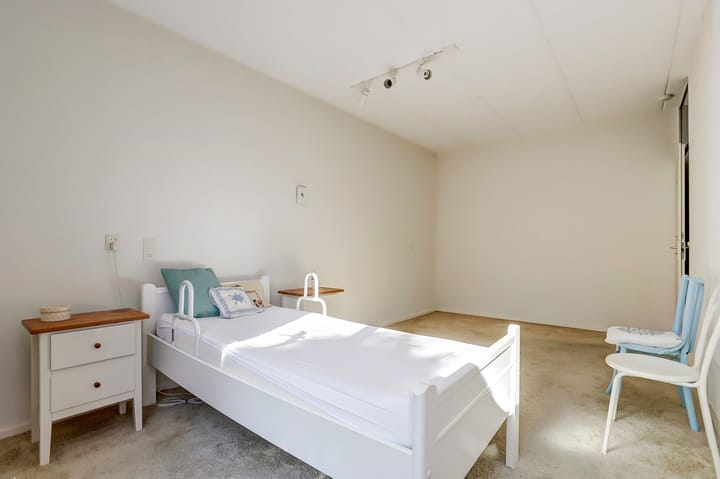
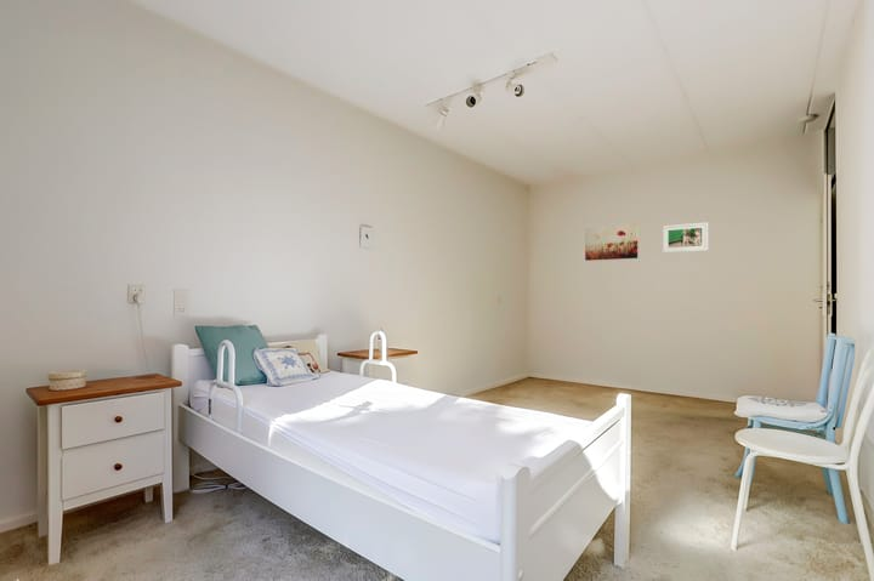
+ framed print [662,221,709,254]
+ wall art [584,223,639,262]
